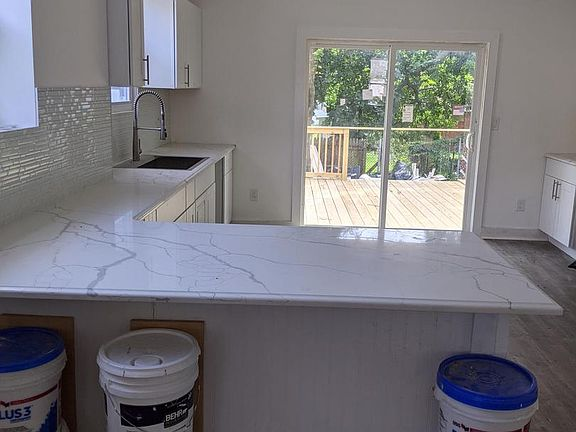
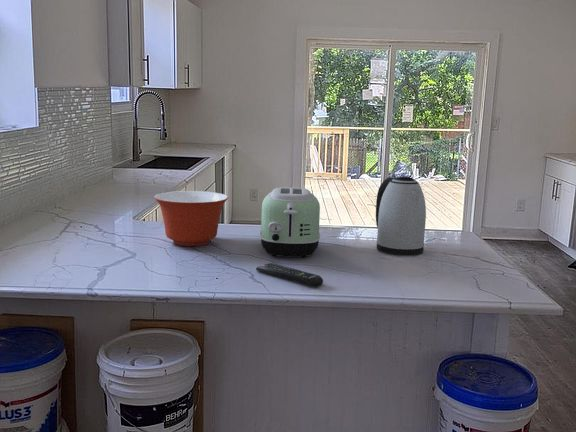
+ mixing bowl [153,190,229,247]
+ remote control [255,262,324,288]
+ toaster [259,186,321,258]
+ kettle [375,176,427,257]
